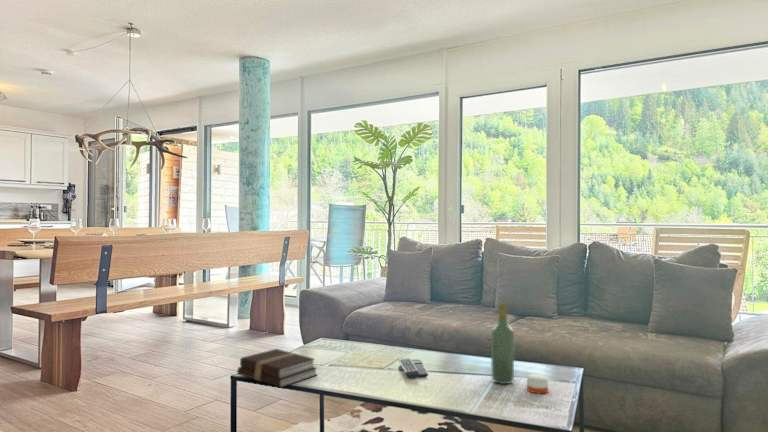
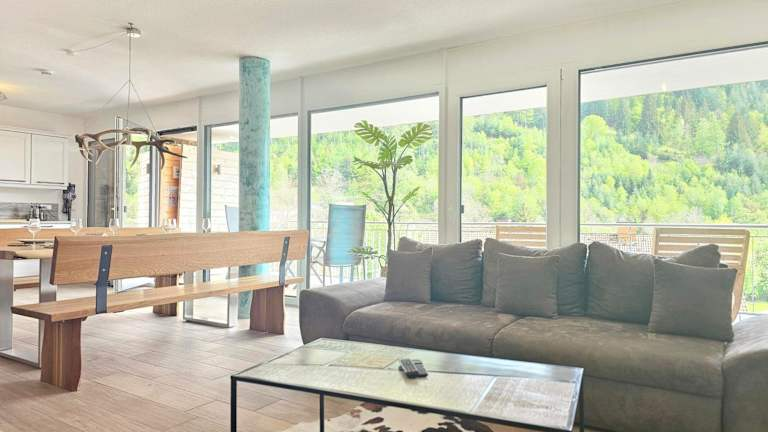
- candle [526,373,549,395]
- book [236,348,319,388]
- wine bottle [490,301,515,385]
